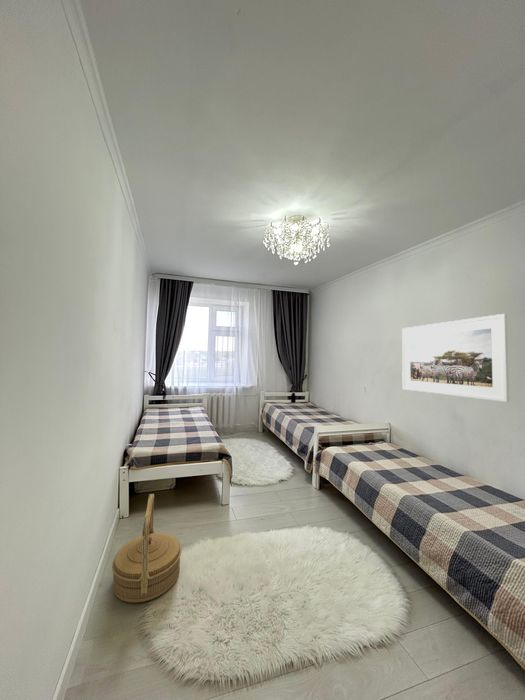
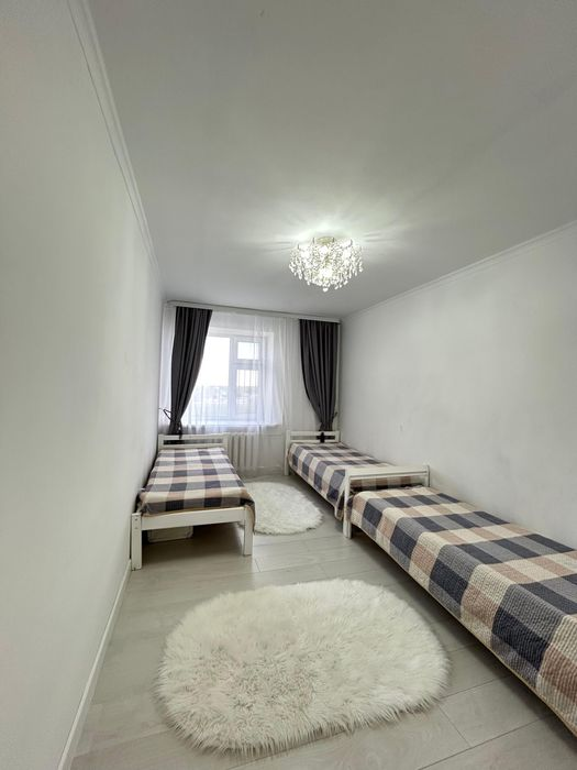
- woven basket [111,493,183,604]
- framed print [401,313,510,403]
